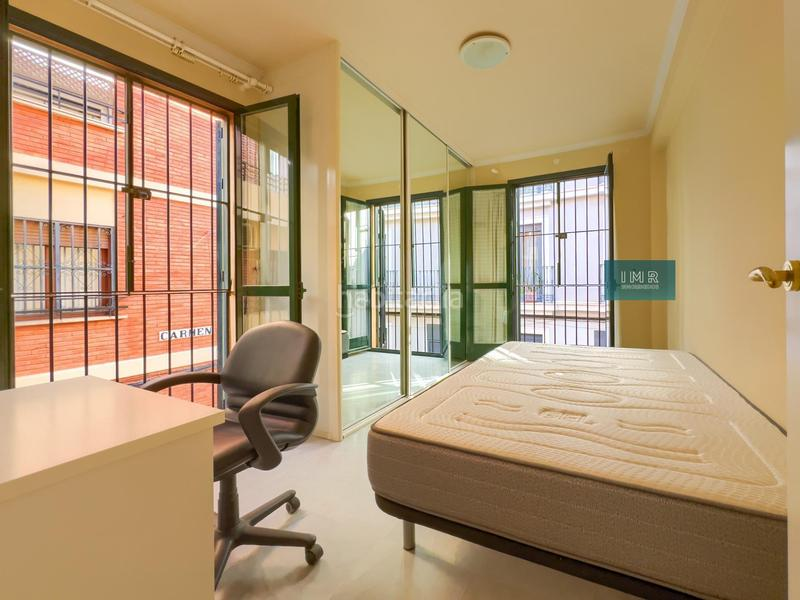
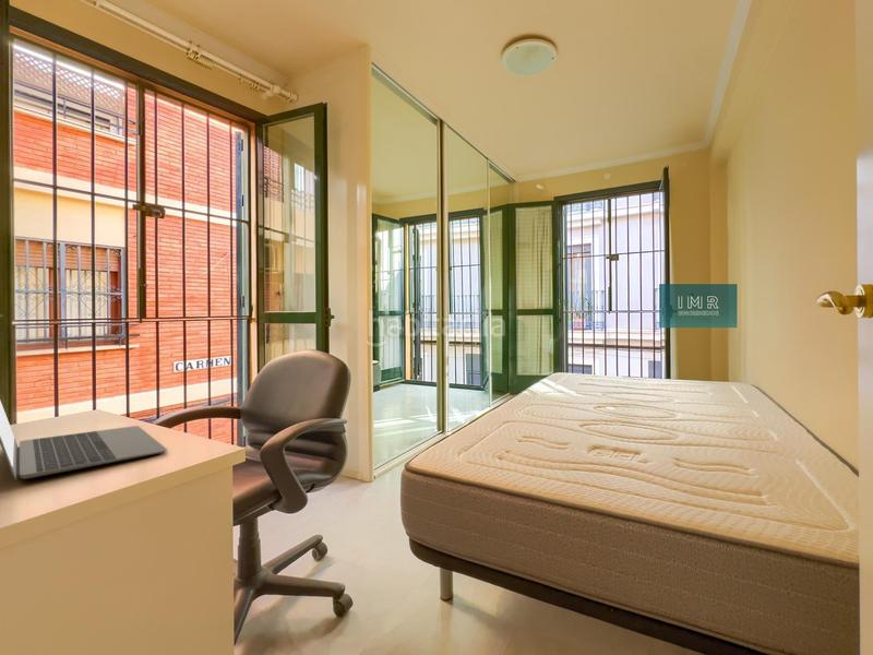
+ laptop [0,400,168,481]
